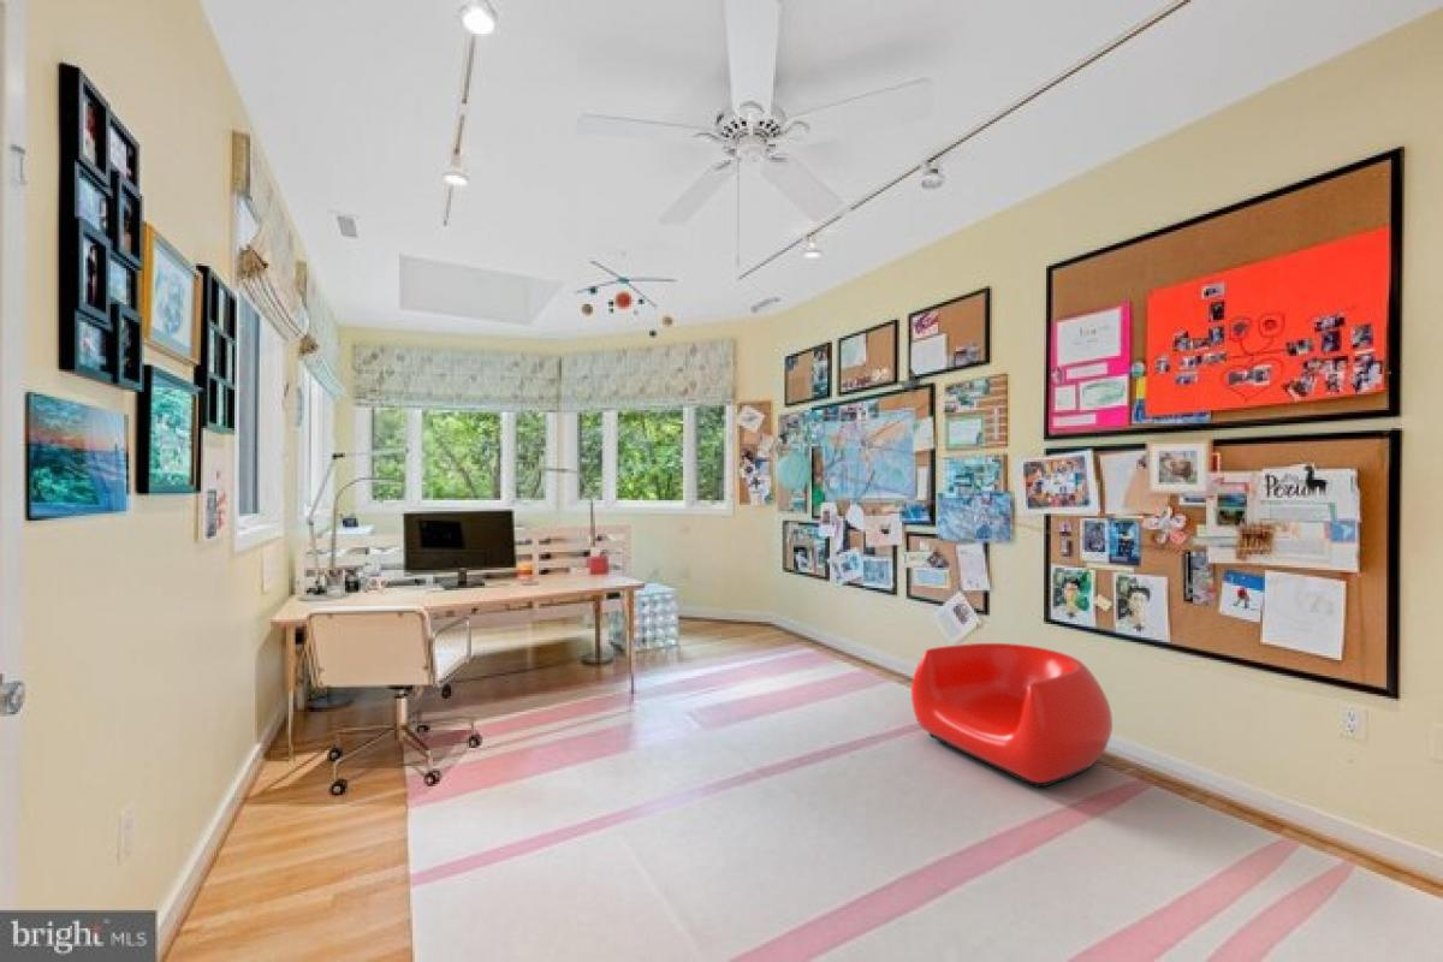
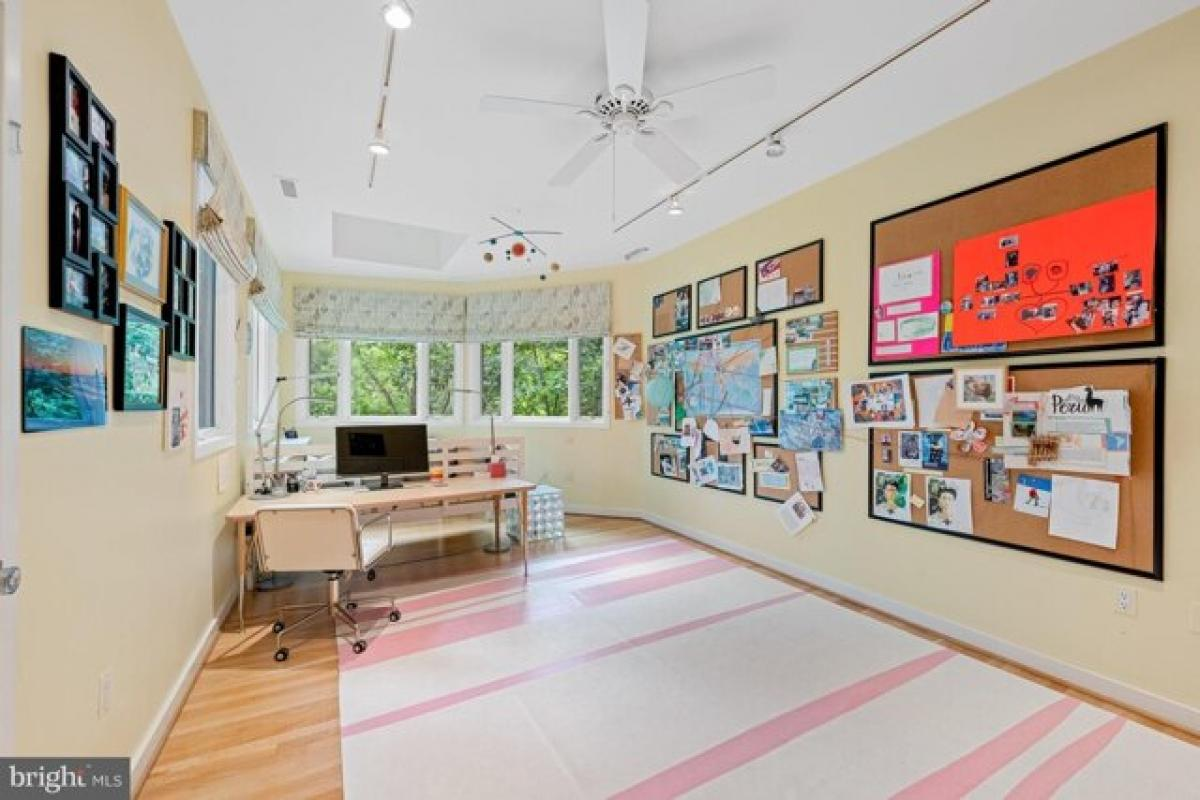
- bean bag chair [910,642,1114,788]
